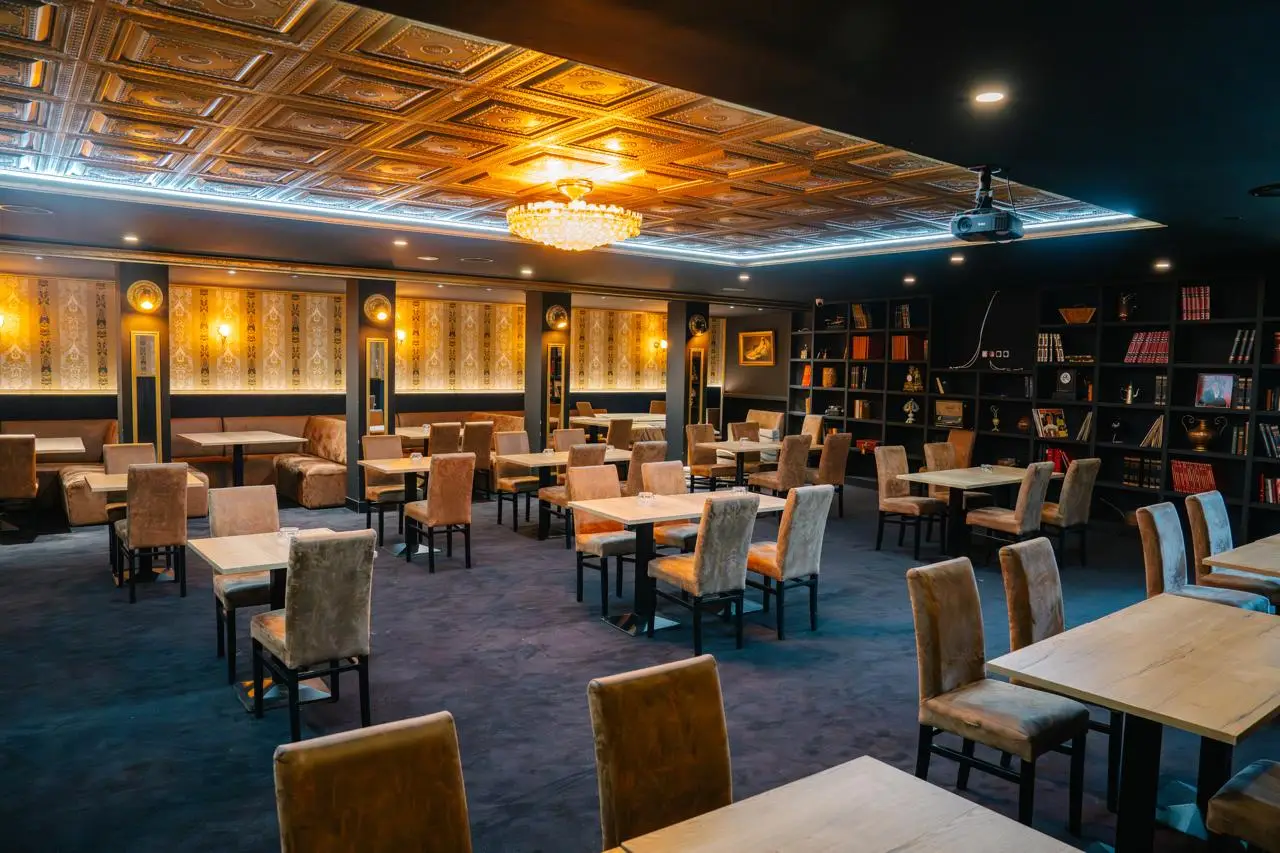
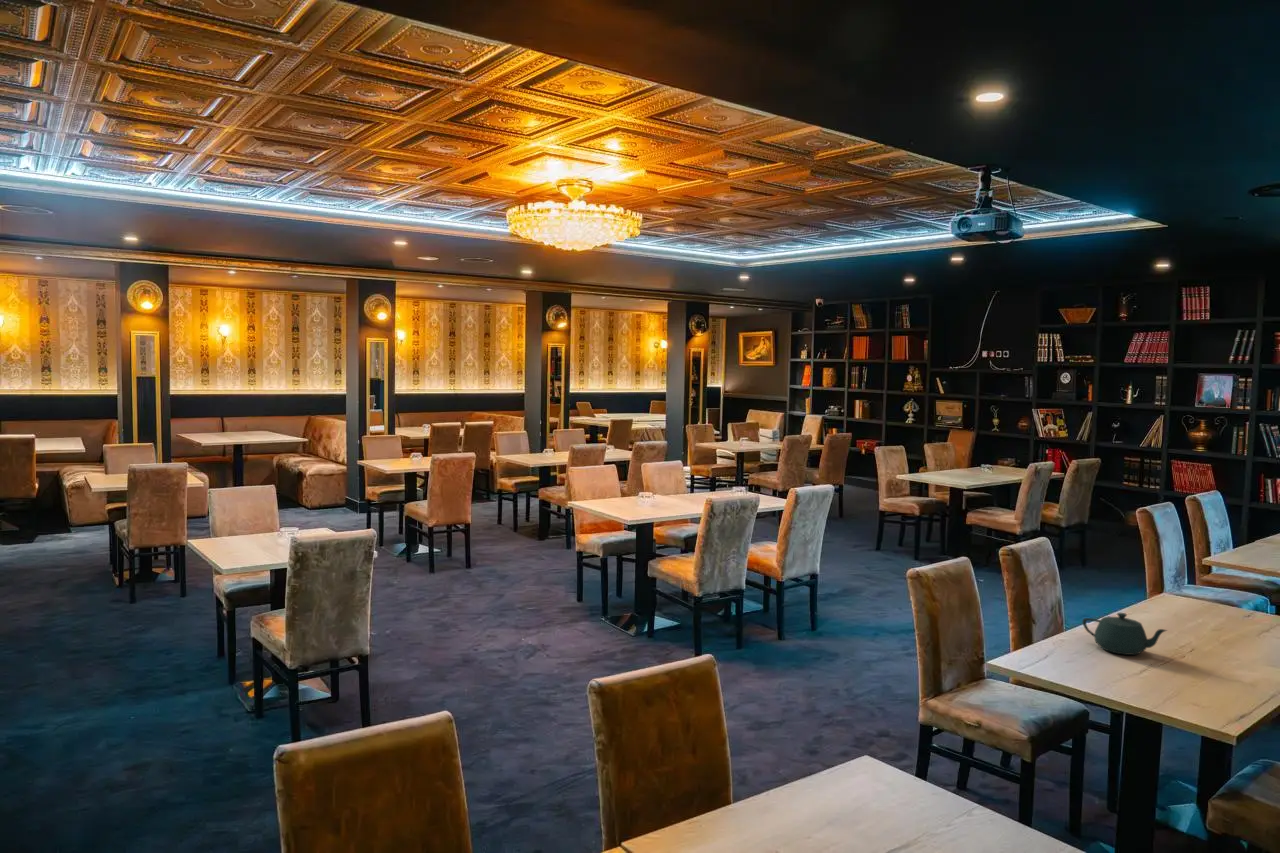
+ teapot [1082,612,1169,656]
